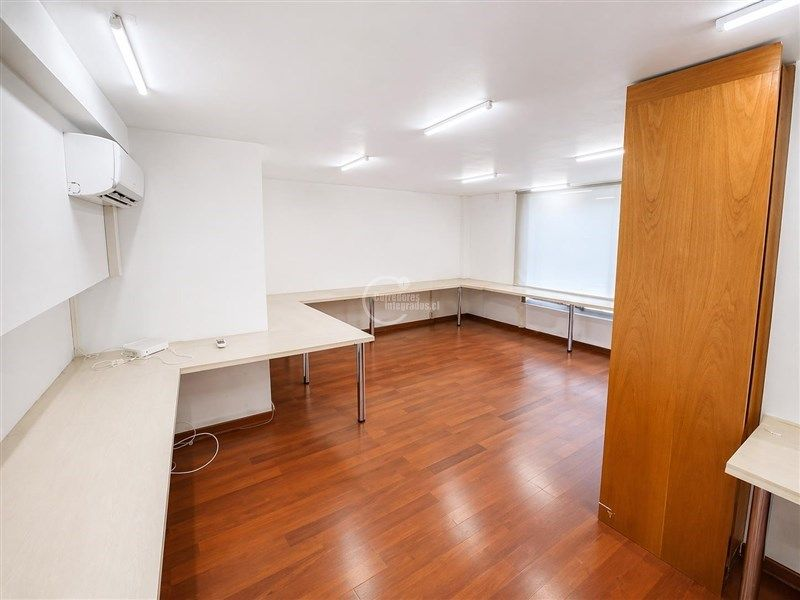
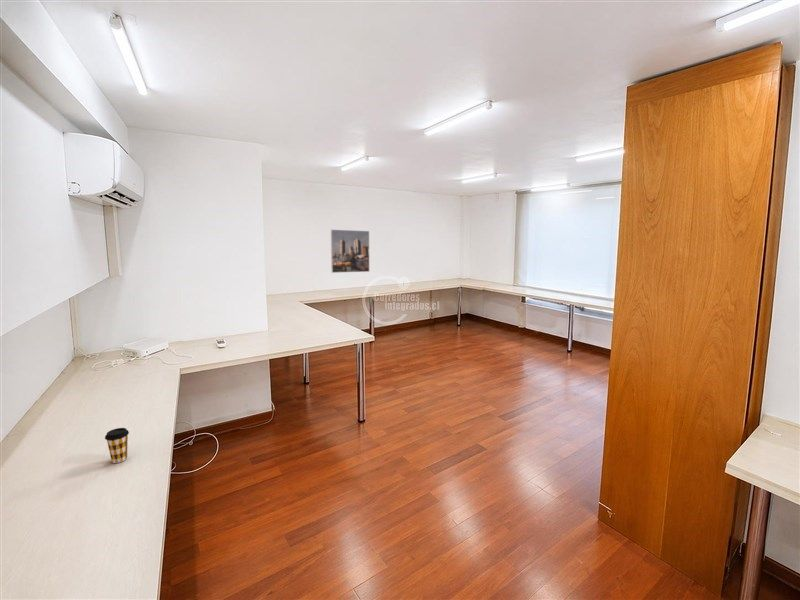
+ coffee cup [104,427,130,464]
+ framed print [330,229,370,274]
